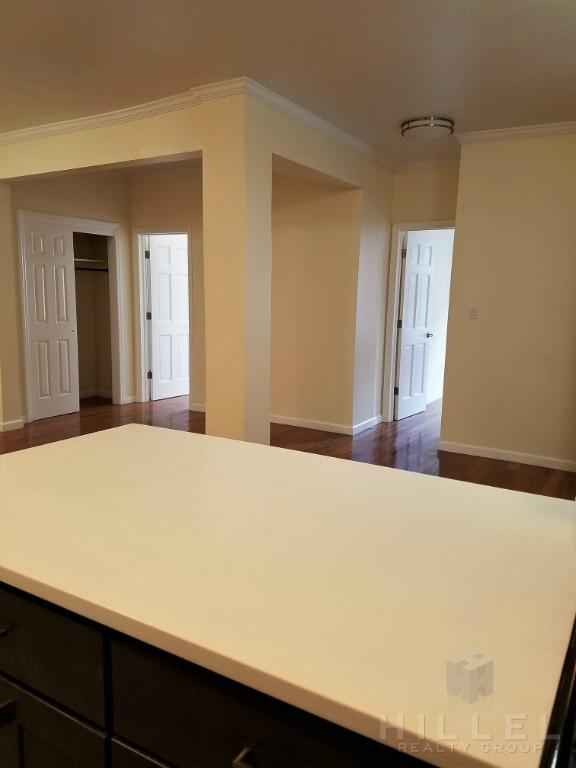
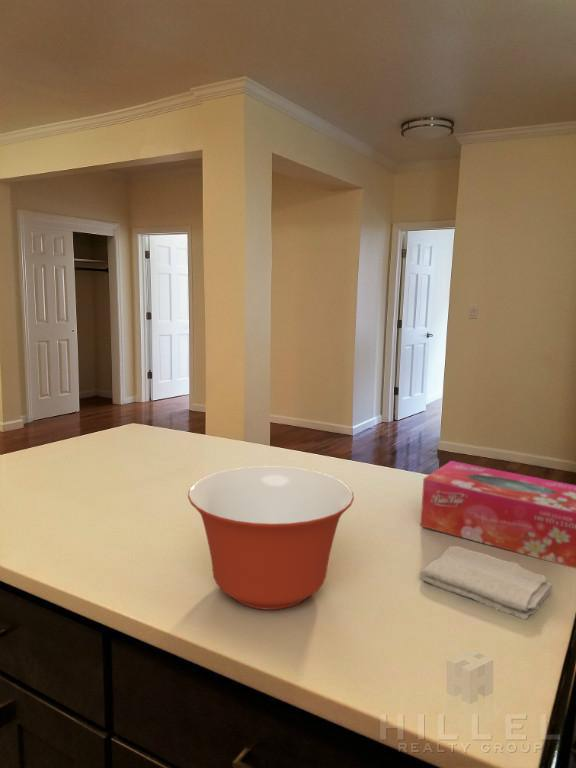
+ washcloth [419,545,554,621]
+ tissue box [420,460,576,569]
+ mixing bowl [187,465,355,611]
